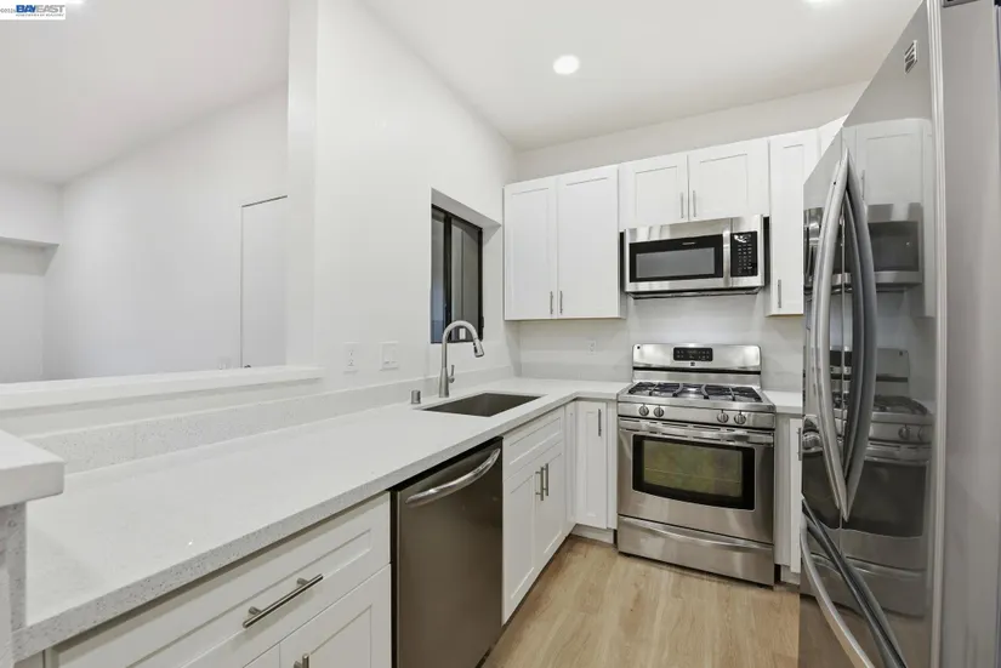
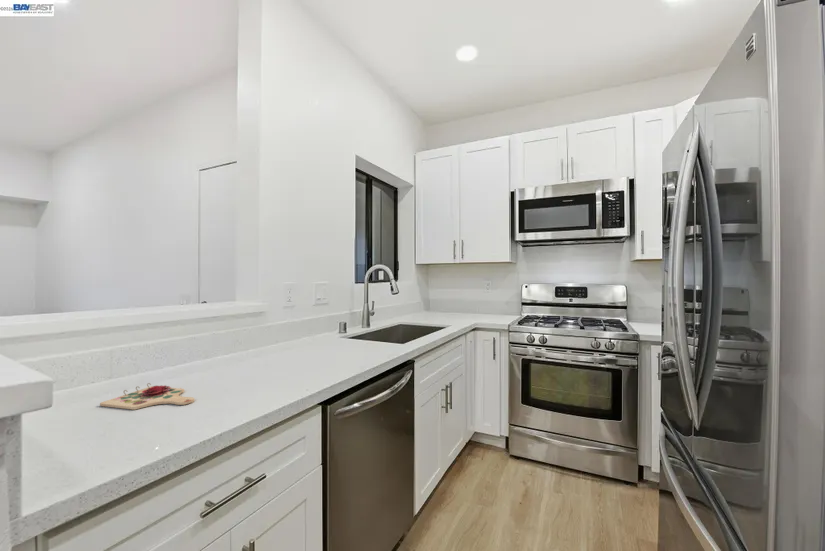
+ cutting board [99,382,195,411]
